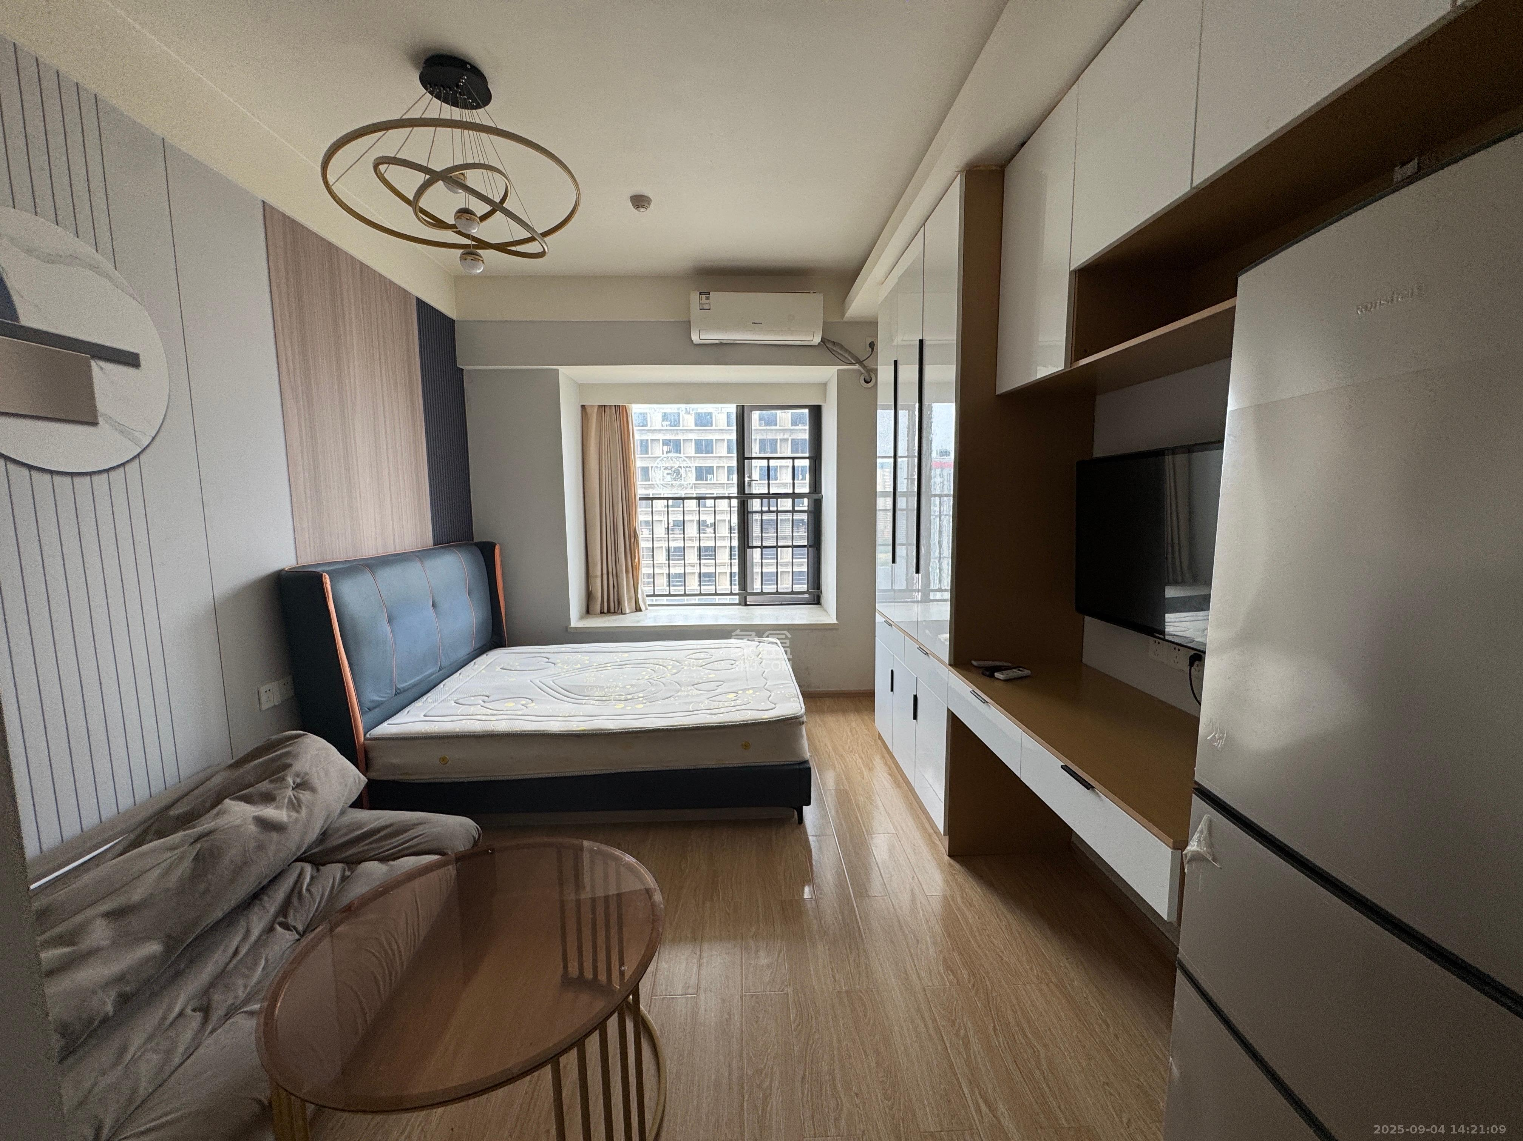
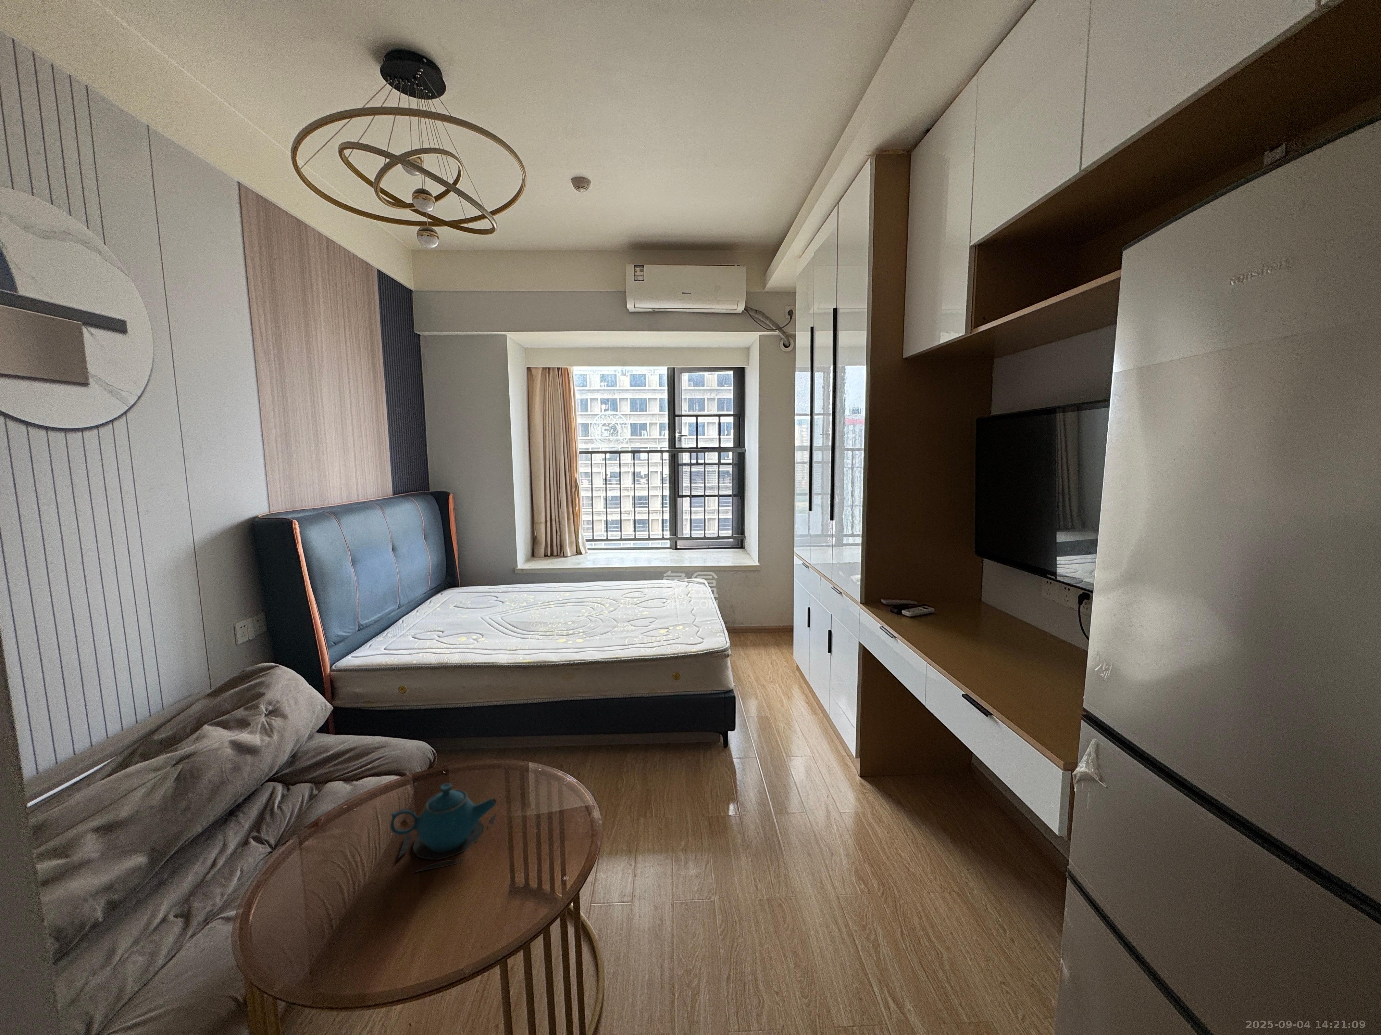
+ teapot [389,783,497,873]
